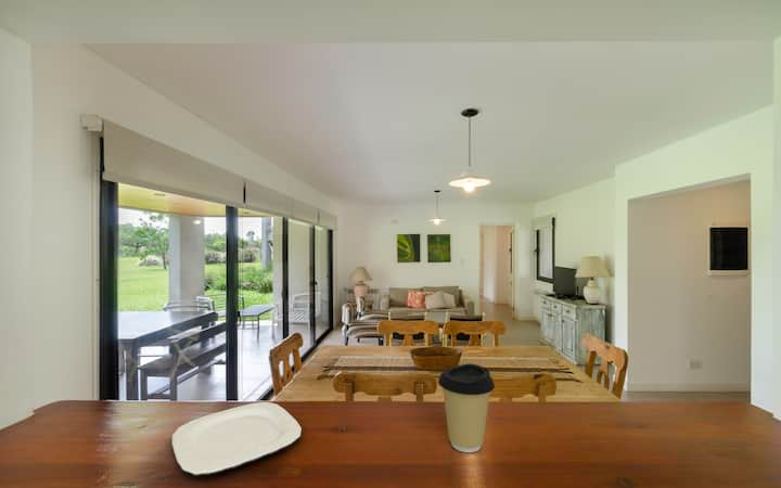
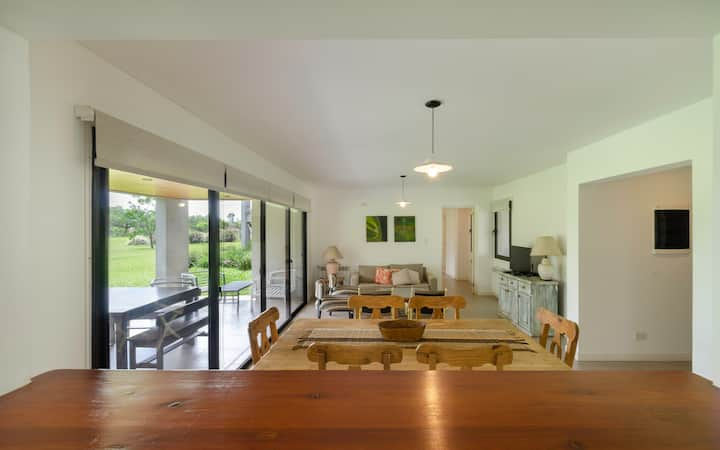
- plate [171,401,303,476]
- coffee cup [437,362,496,453]
